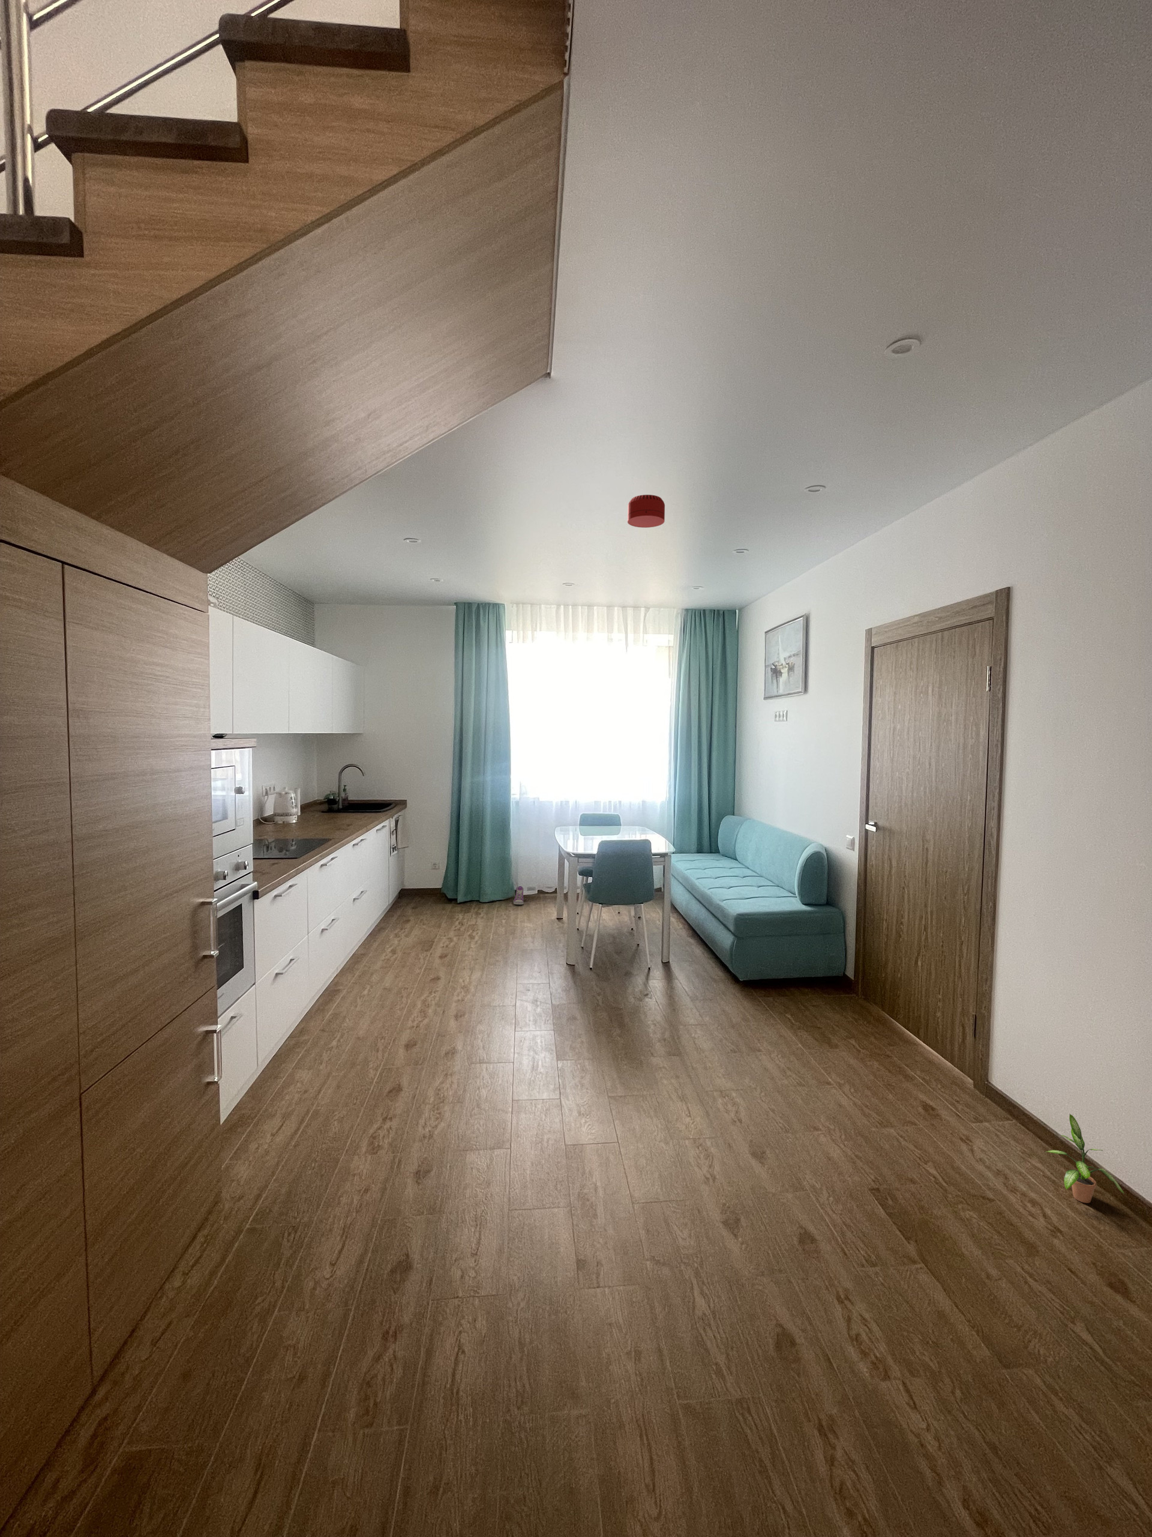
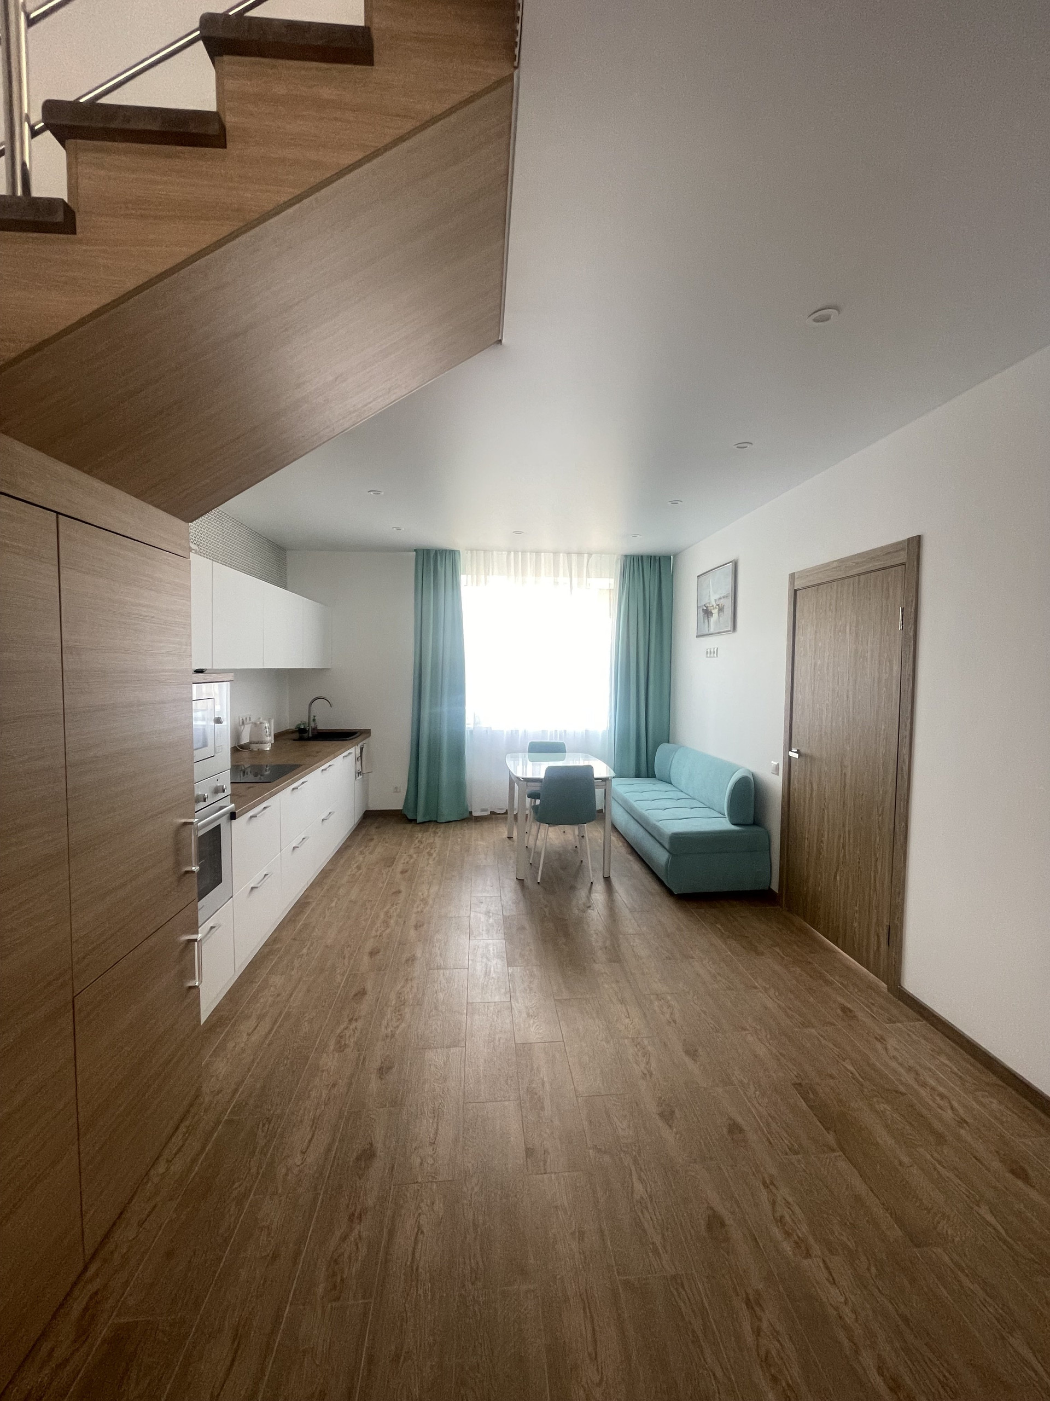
- smoke detector [627,494,666,529]
- sneaker [513,886,524,905]
- potted plant [1044,1113,1125,1204]
